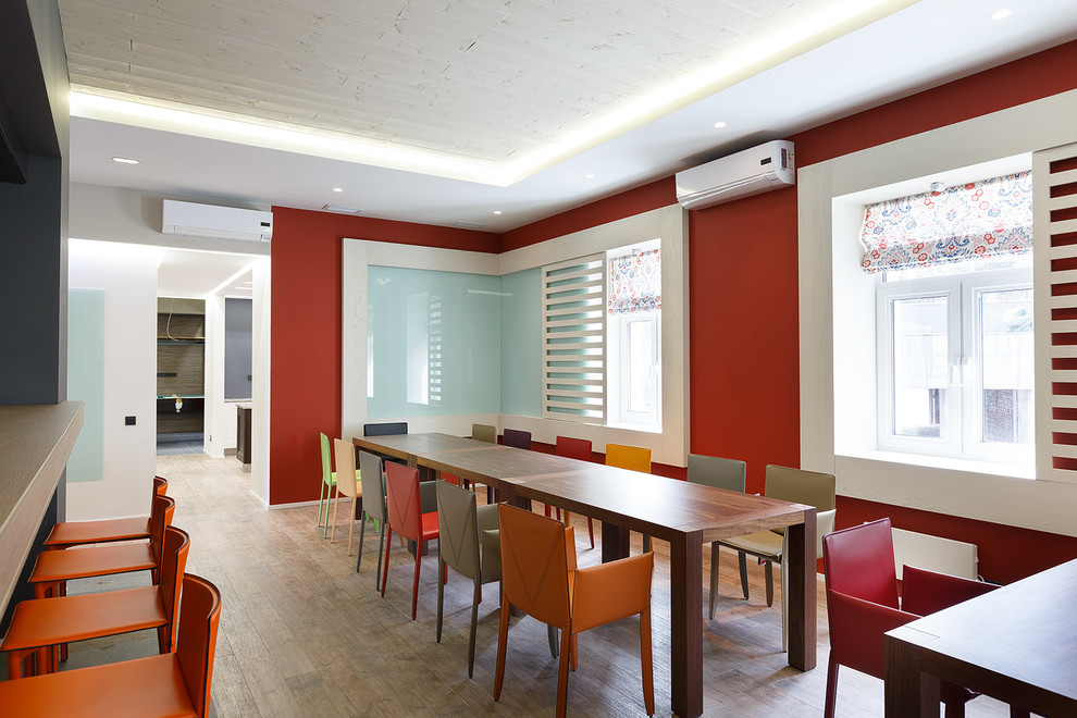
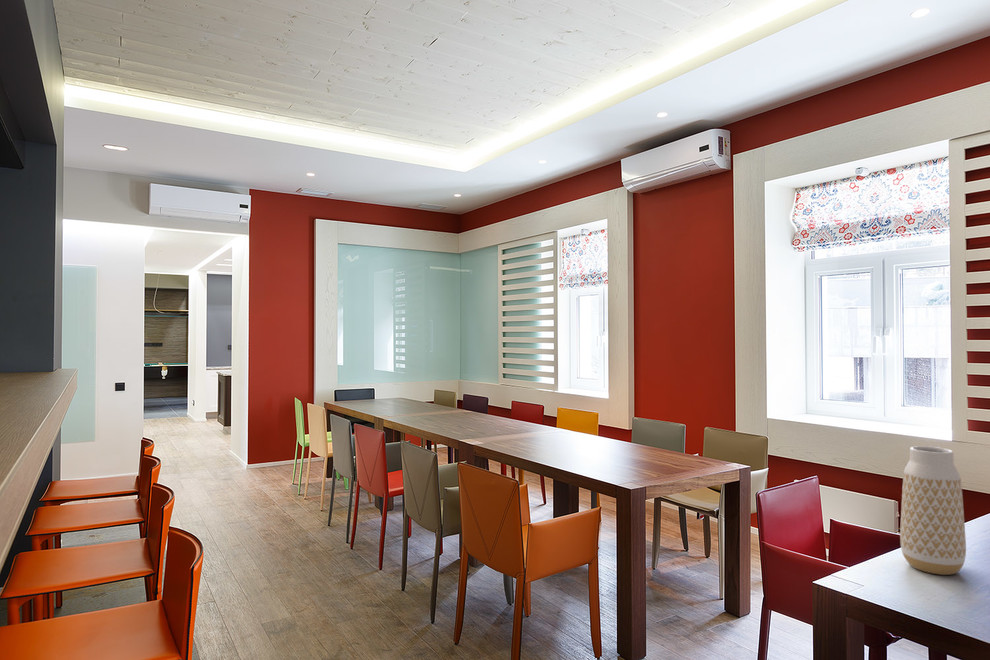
+ vase [899,445,967,576]
